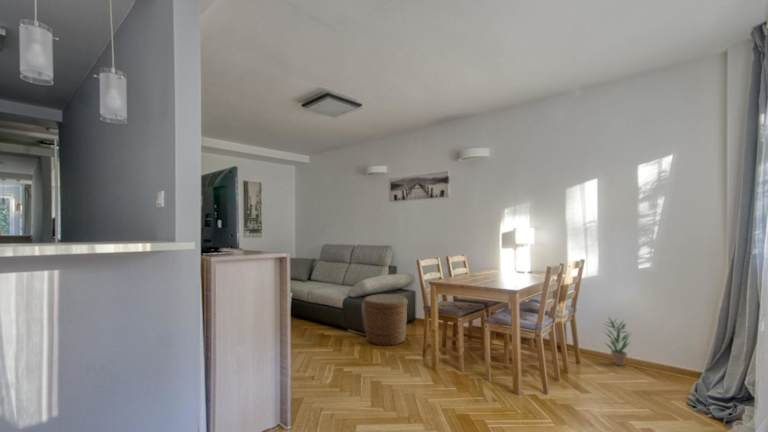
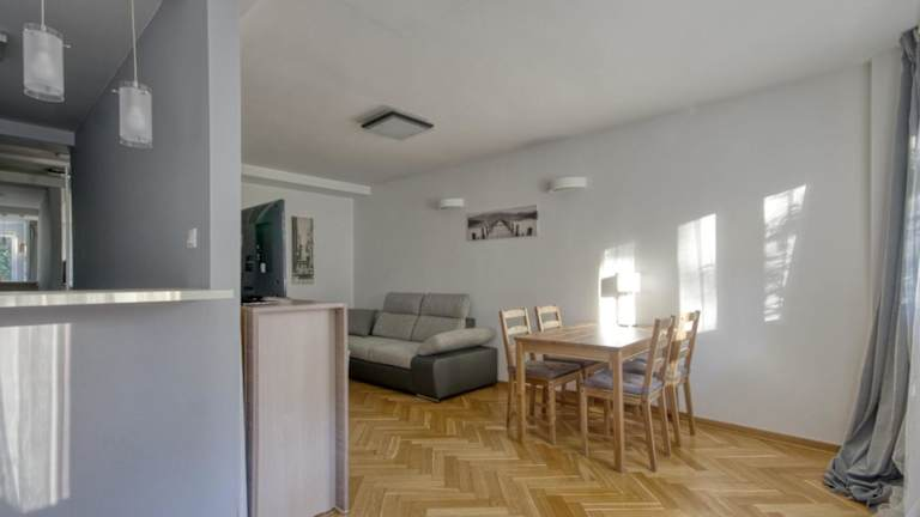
- potted plant [602,316,632,367]
- woven basket [362,293,409,347]
